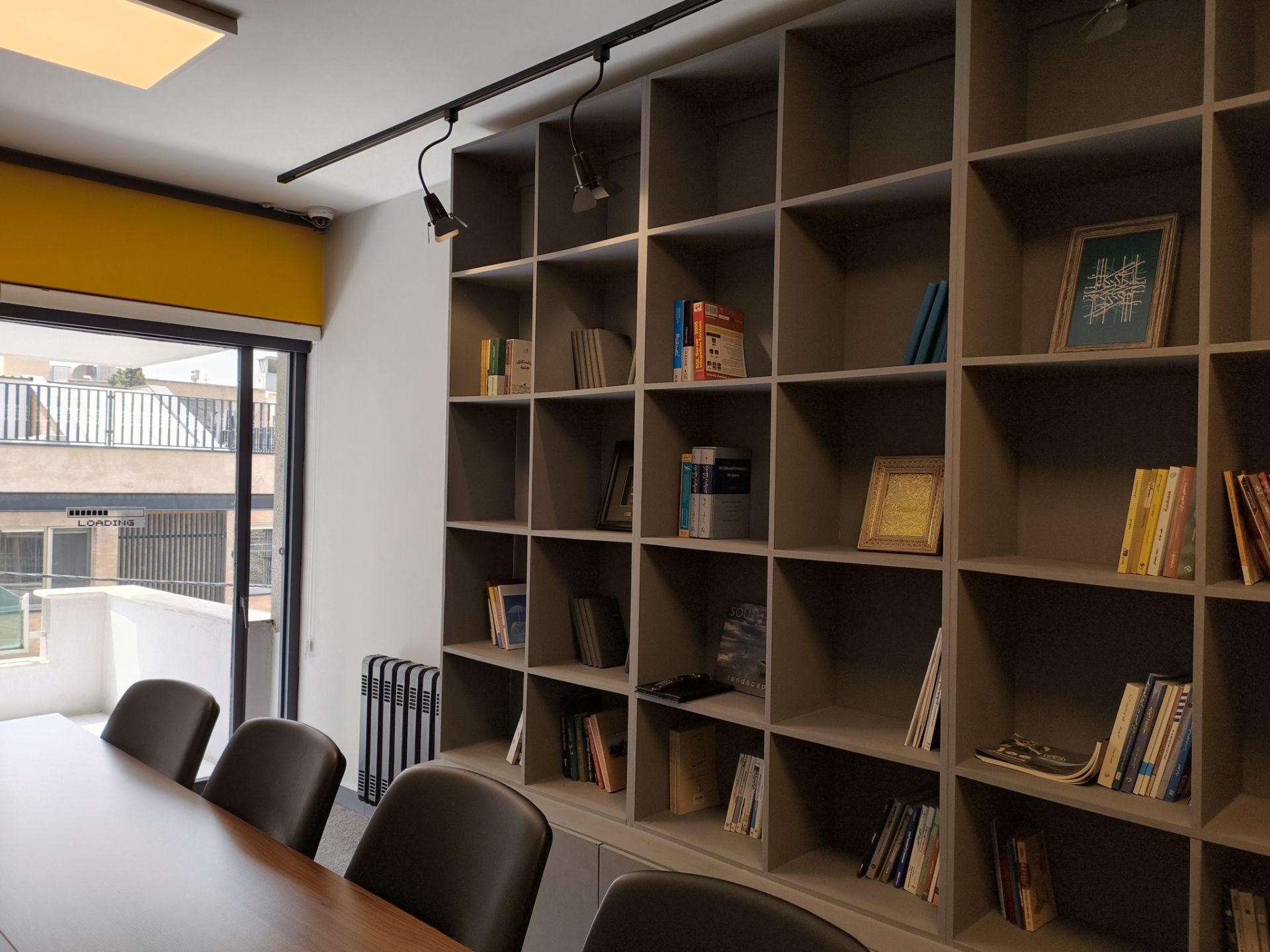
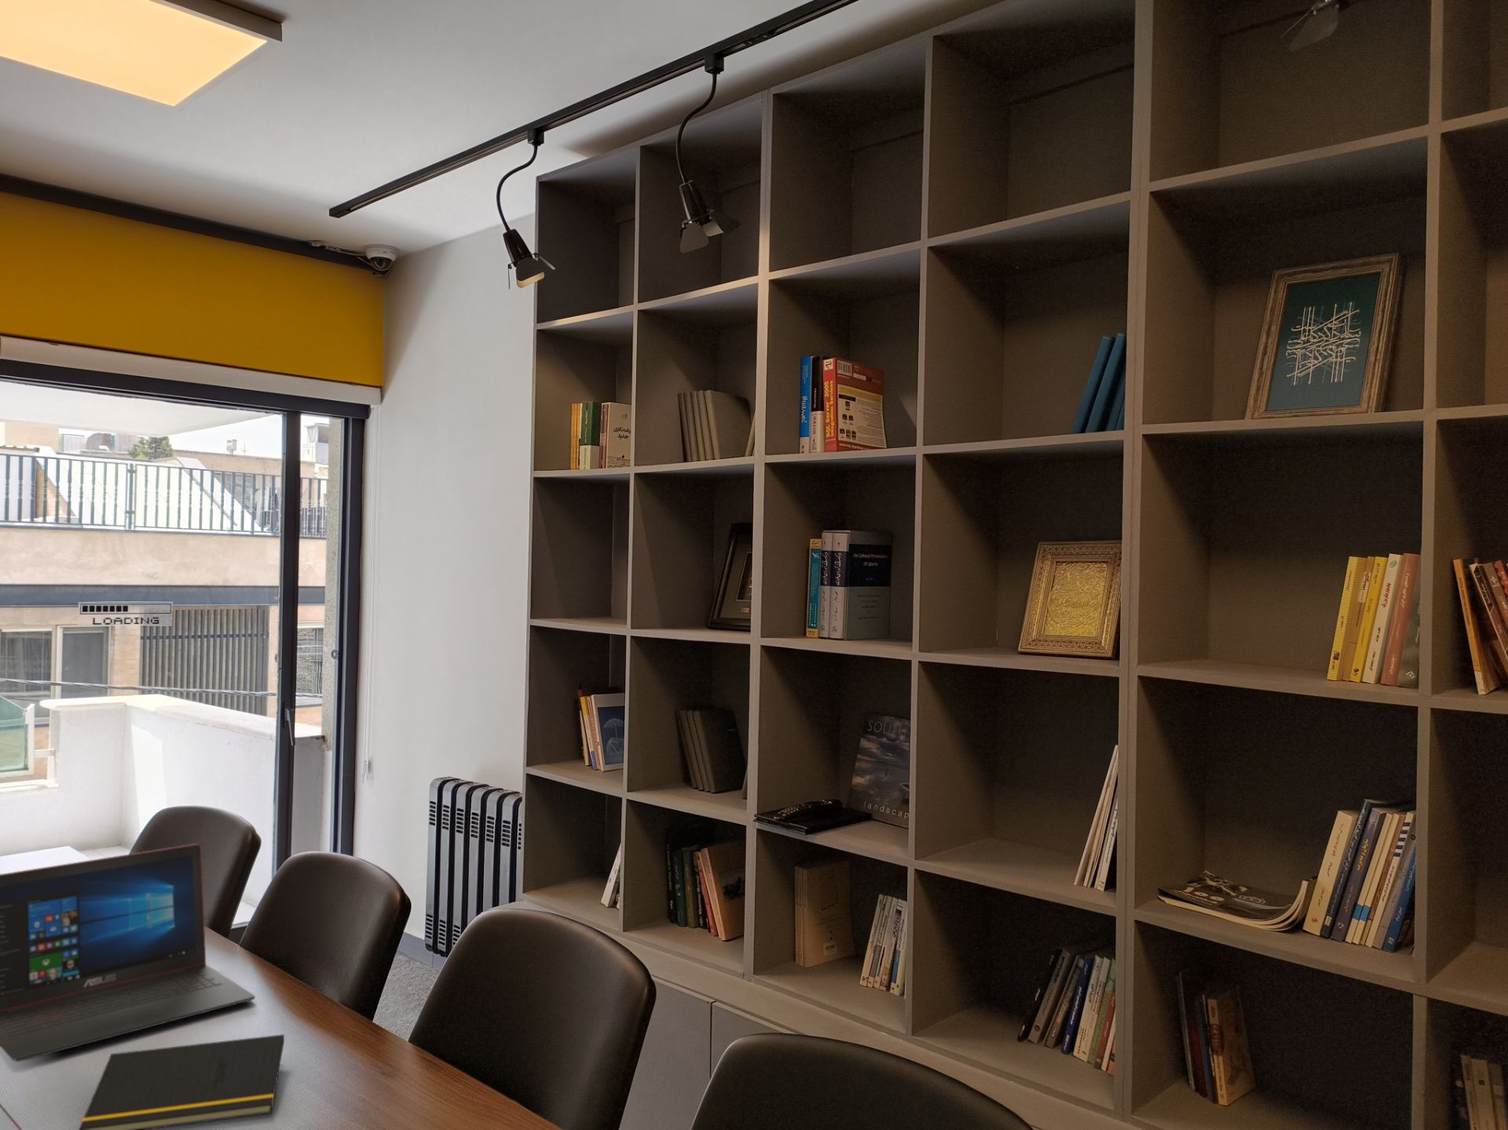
+ notepad [77,1034,285,1130]
+ laptop [0,843,256,1062]
